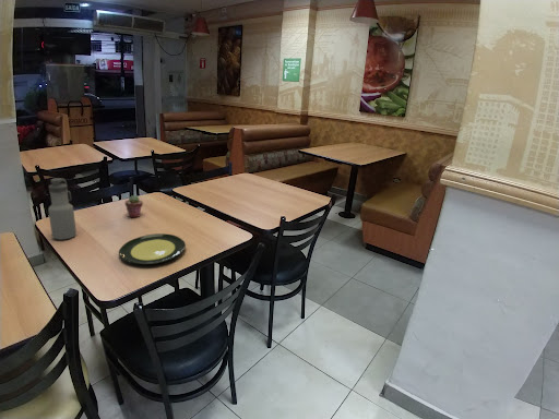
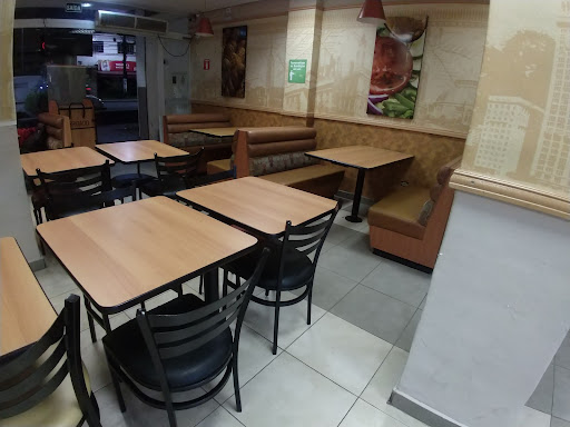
- plate [118,232,187,265]
- potted succulent [123,194,144,218]
- water bottle [47,177,78,241]
